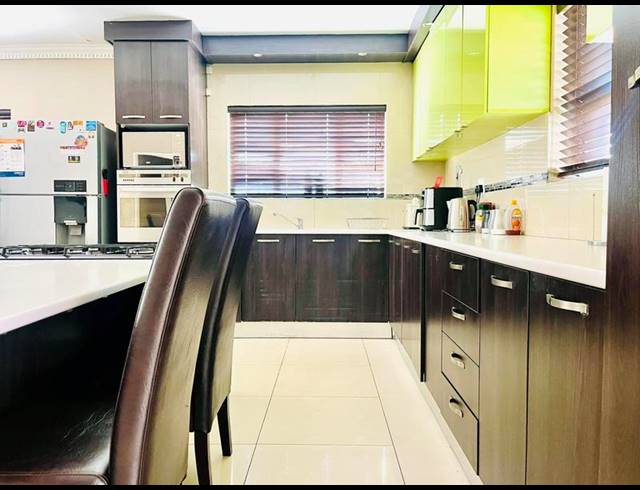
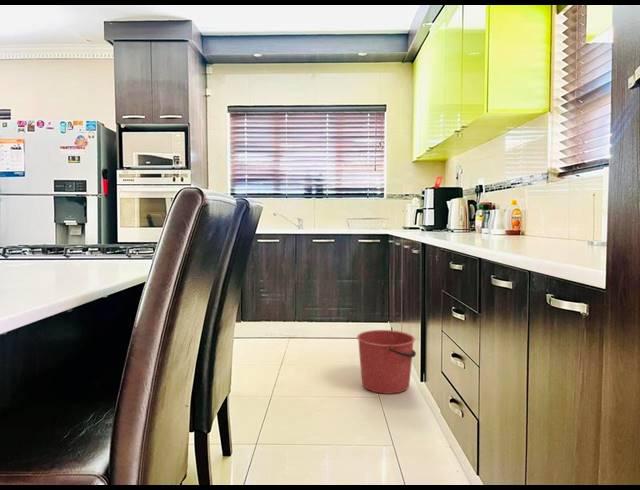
+ bucket [356,329,417,395]
